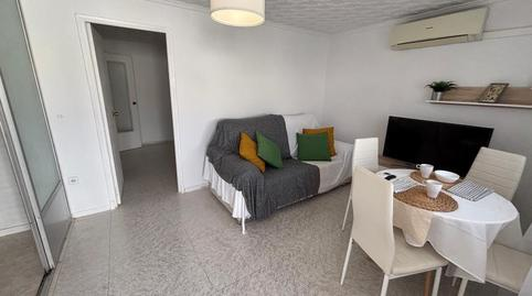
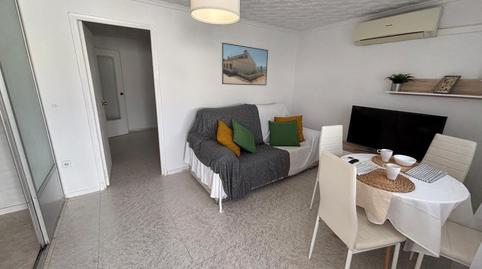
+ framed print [221,42,269,86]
